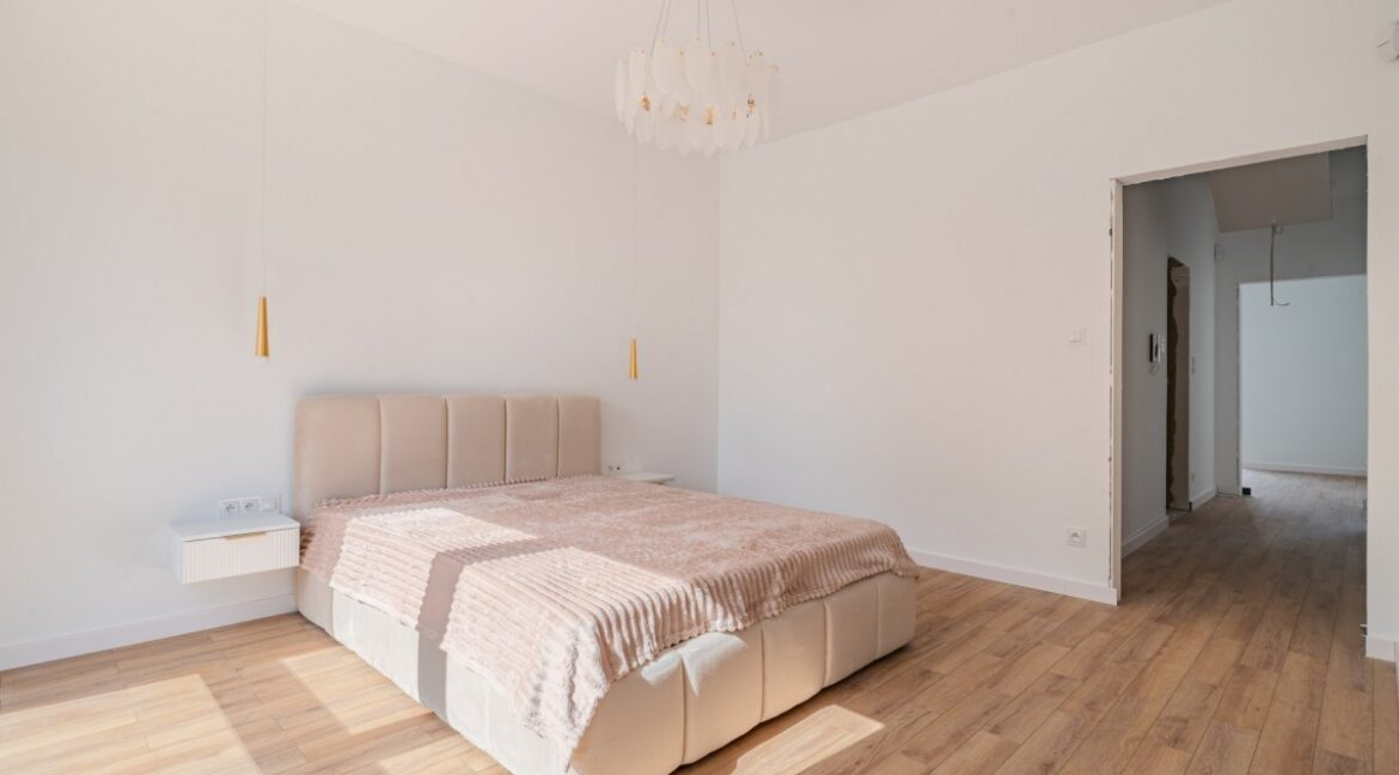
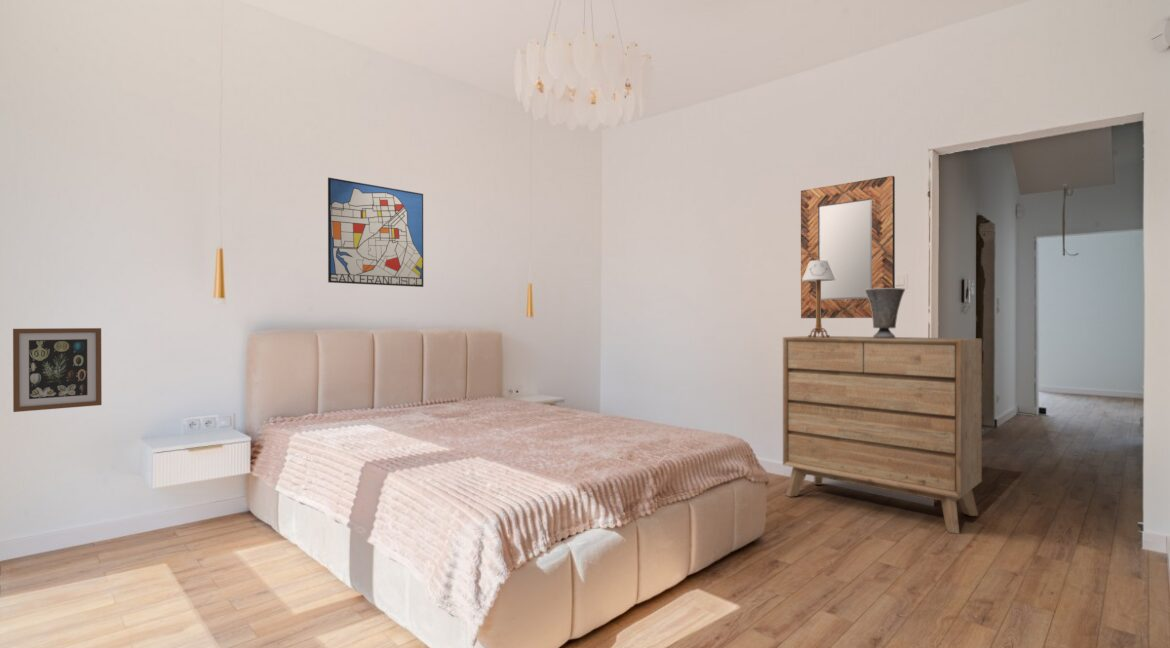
+ wall art [327,177,424,288]
+ vase [865,287,906,338]
+ home mirror [800,175,896,319]
+ wall art [12,327,103,413]
+ table lamp [802,259,835,338]
+ dresser [782,335,983,535]
